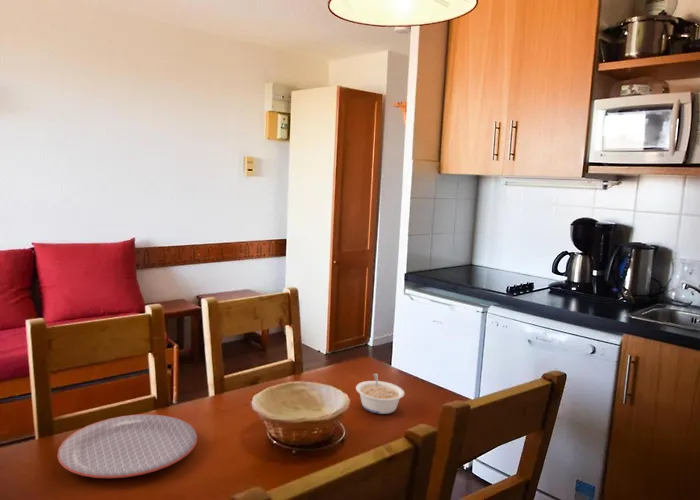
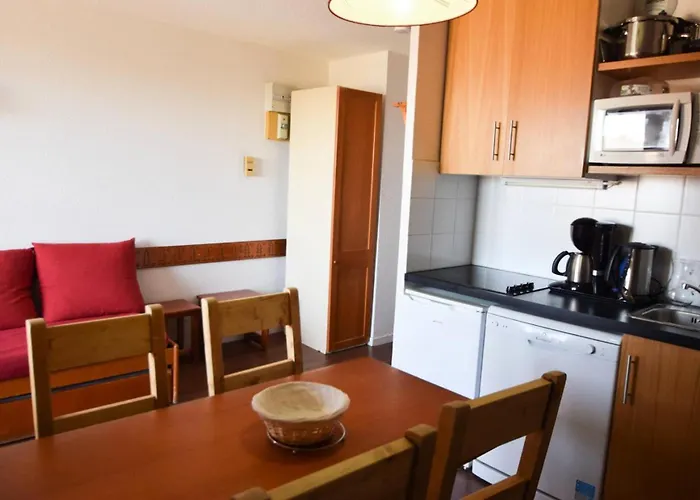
- plate [56,413,198,479]
- legume [355,373,405,415]
